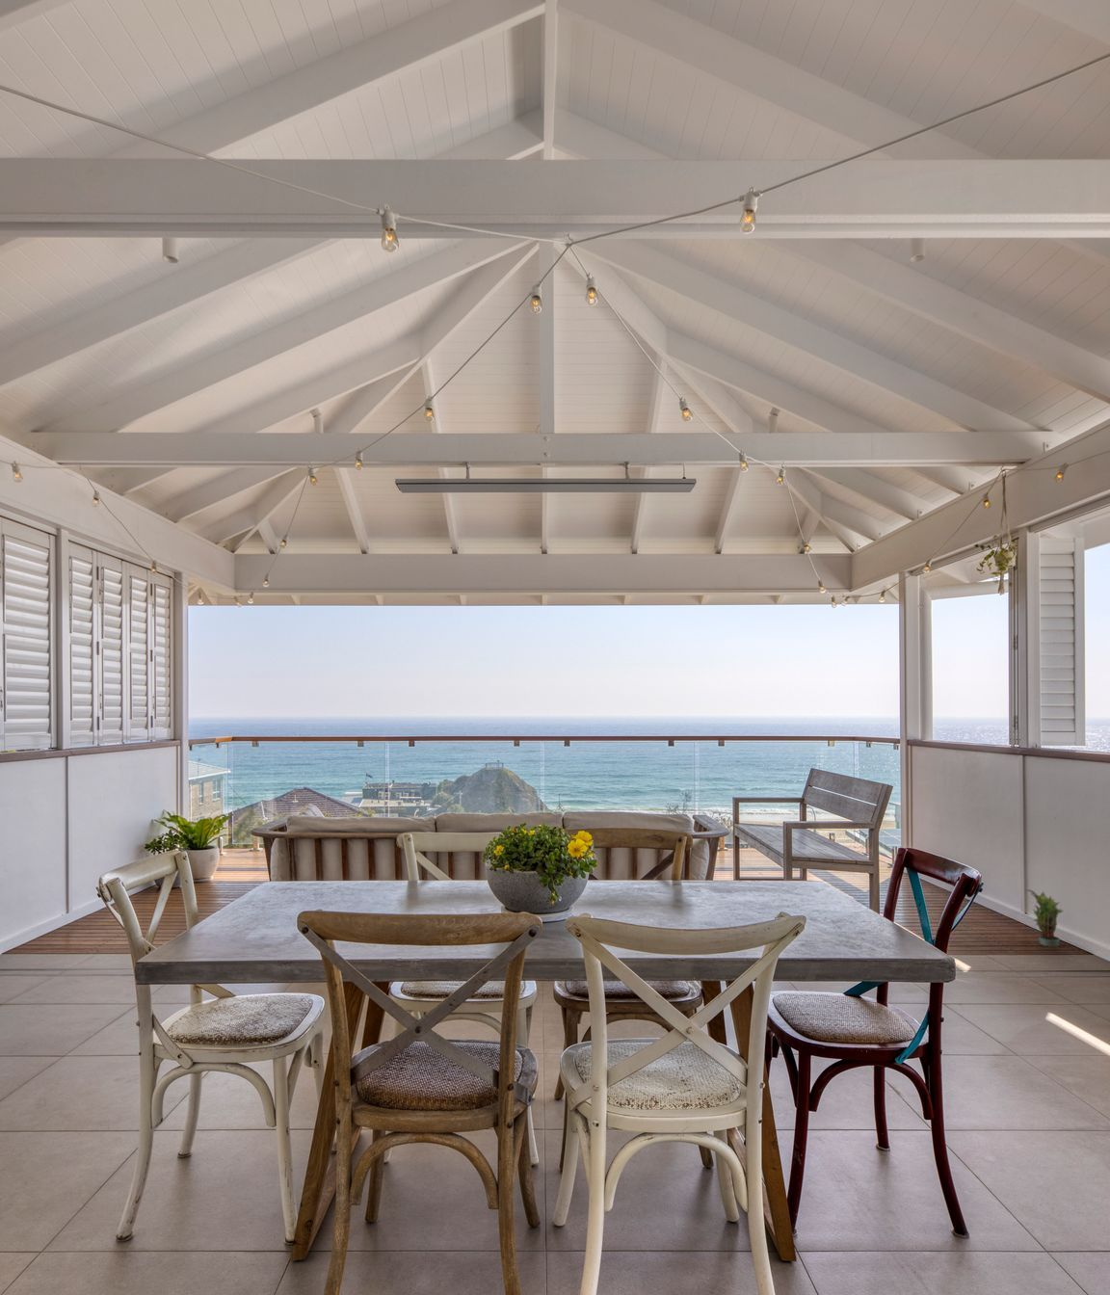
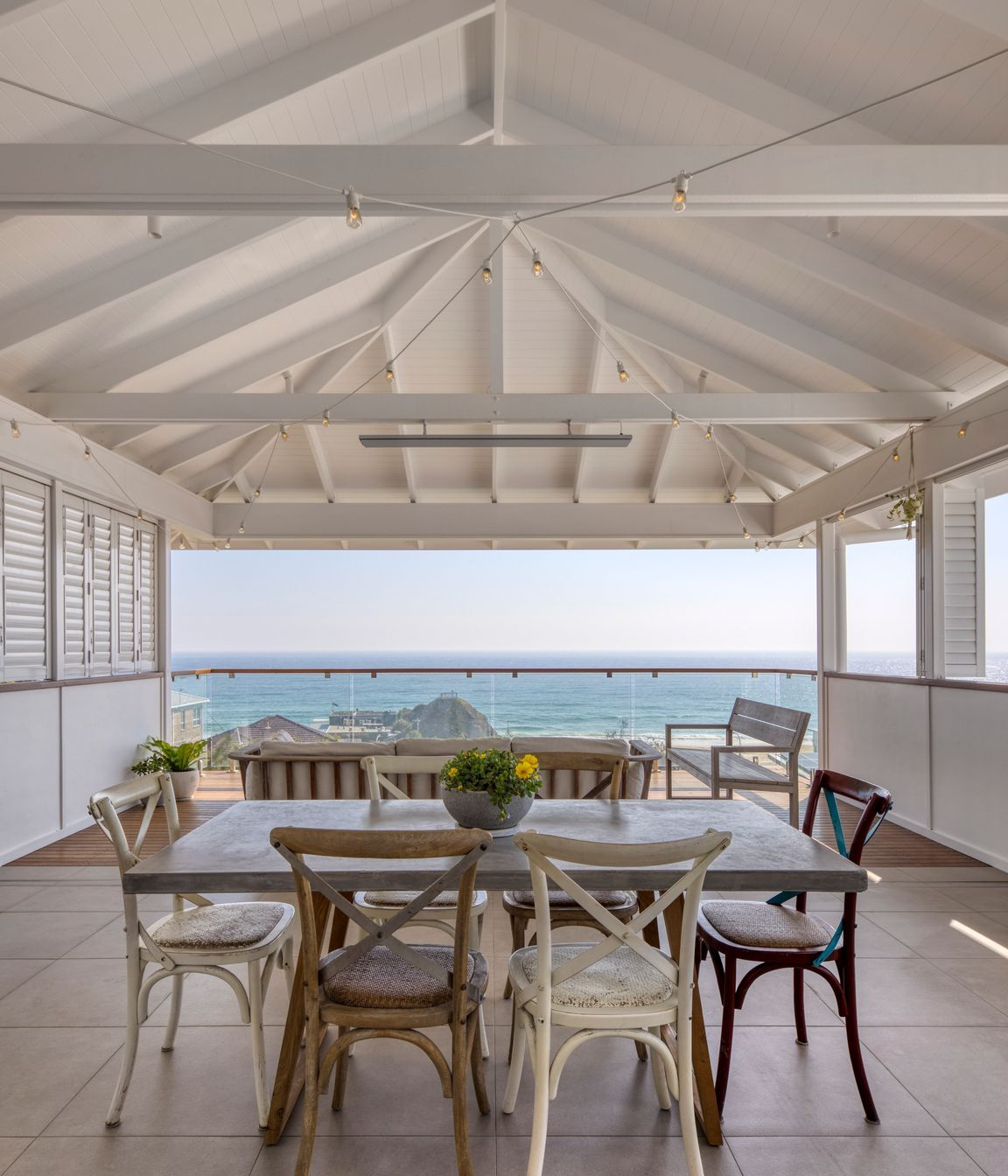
- potted plant [1024,888,1064,948]
